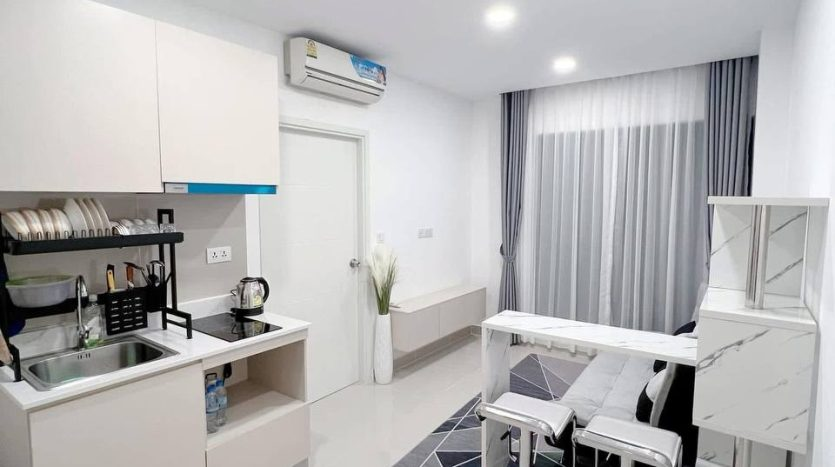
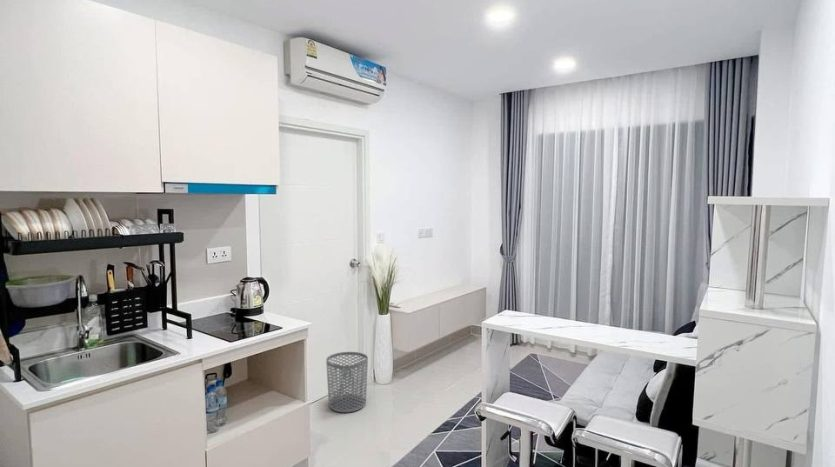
+ waste bin [325,351,369,413]
